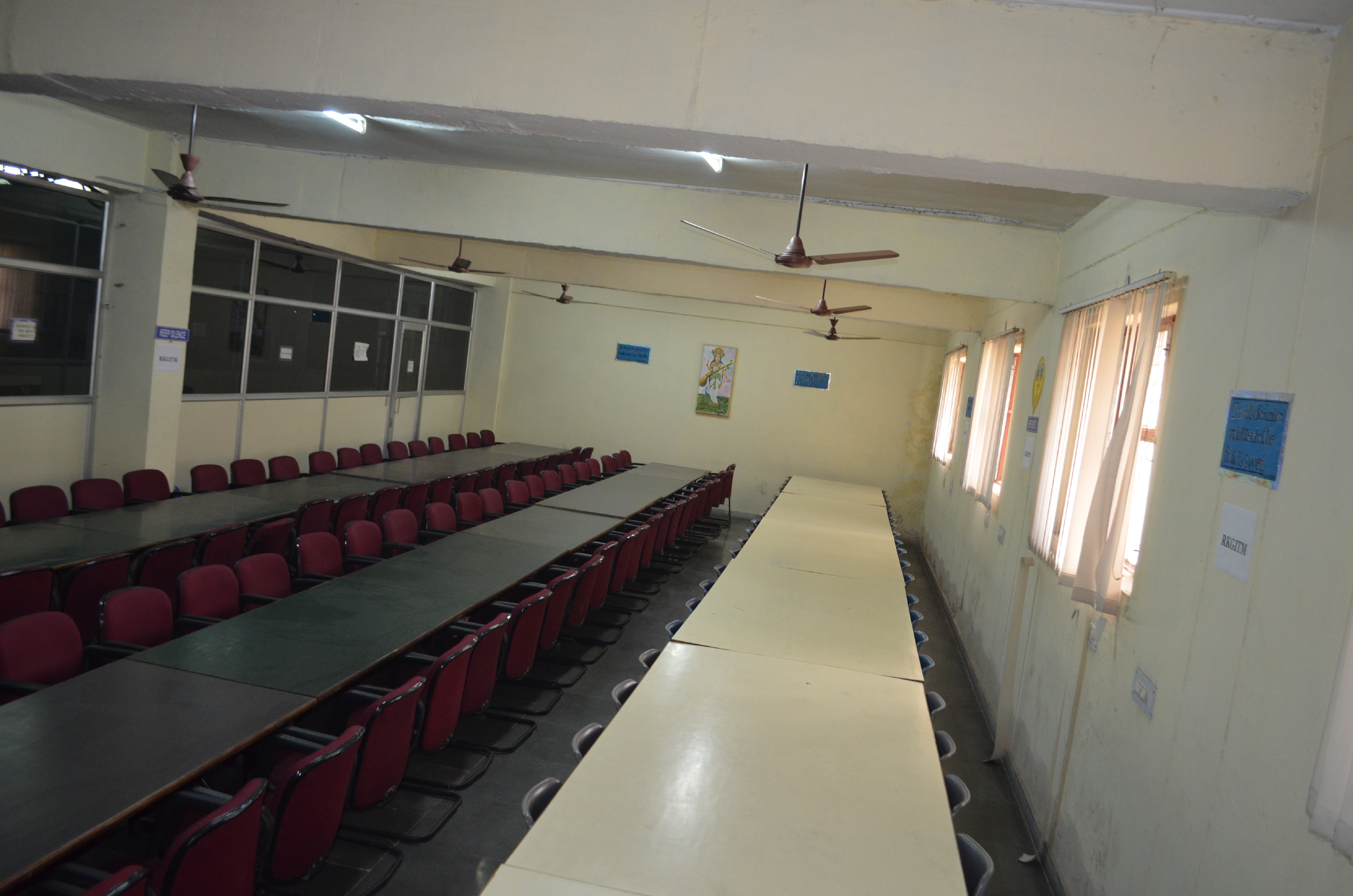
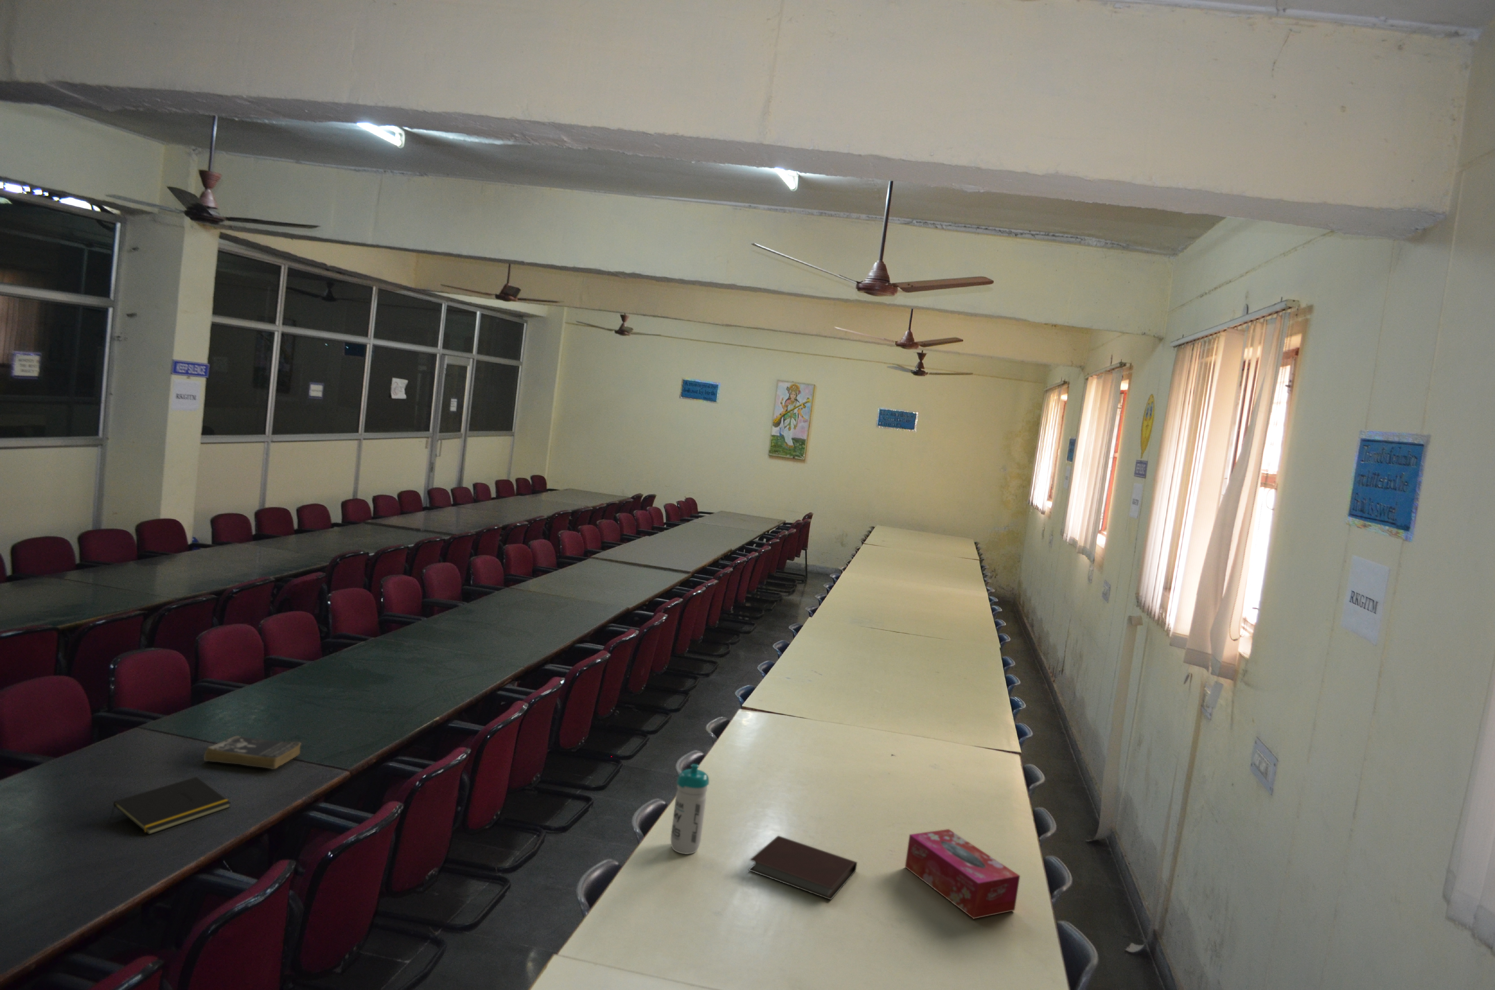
+ book [203,736,302,770]
+ notebook [748,835,857,901]
+ notepad [109,777,231,835]
+ tissue box [905,829,1021,919]
+ water bottle [671,763,709,854]
